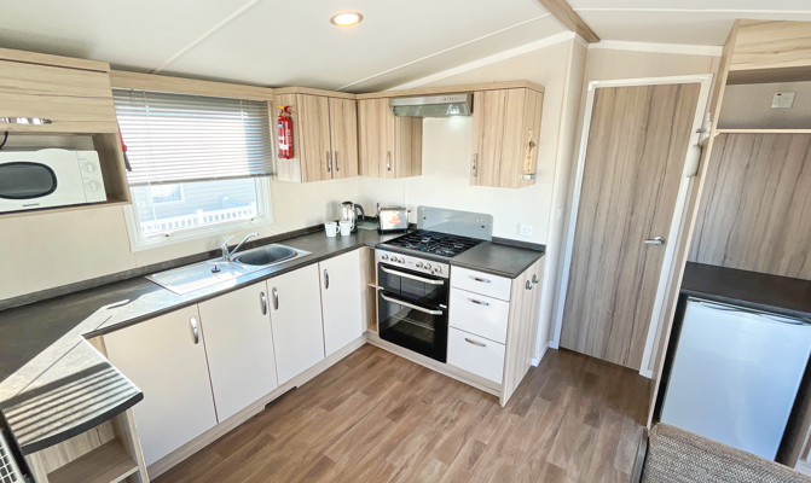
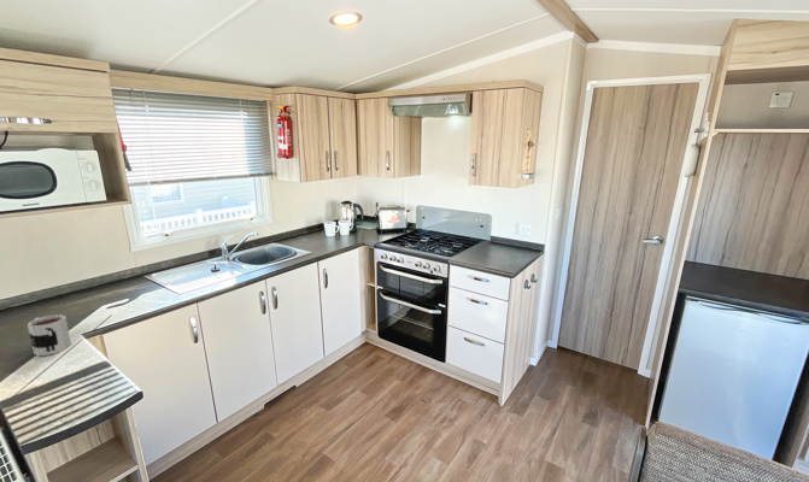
+ mug [27,313,72,357]
